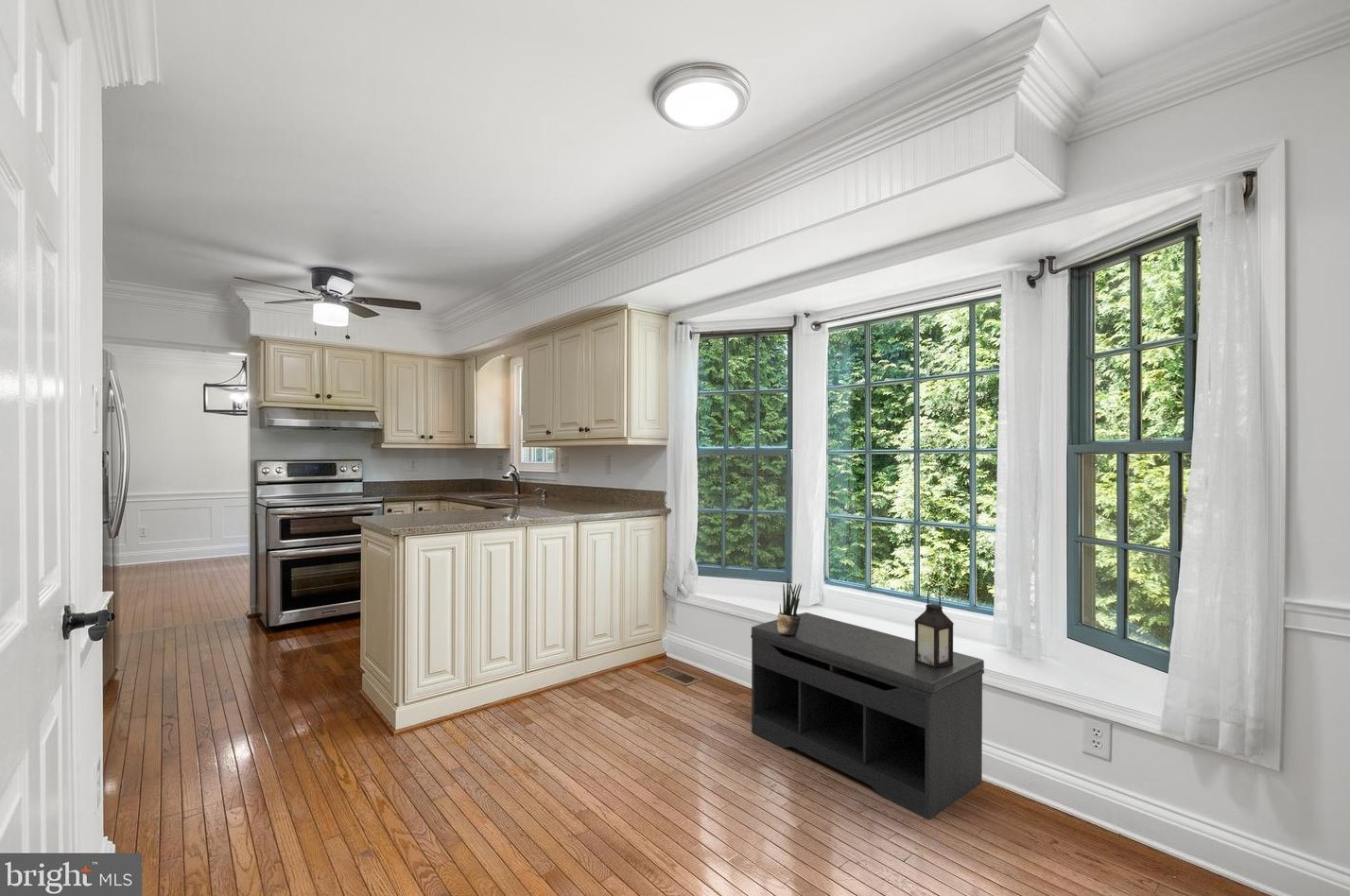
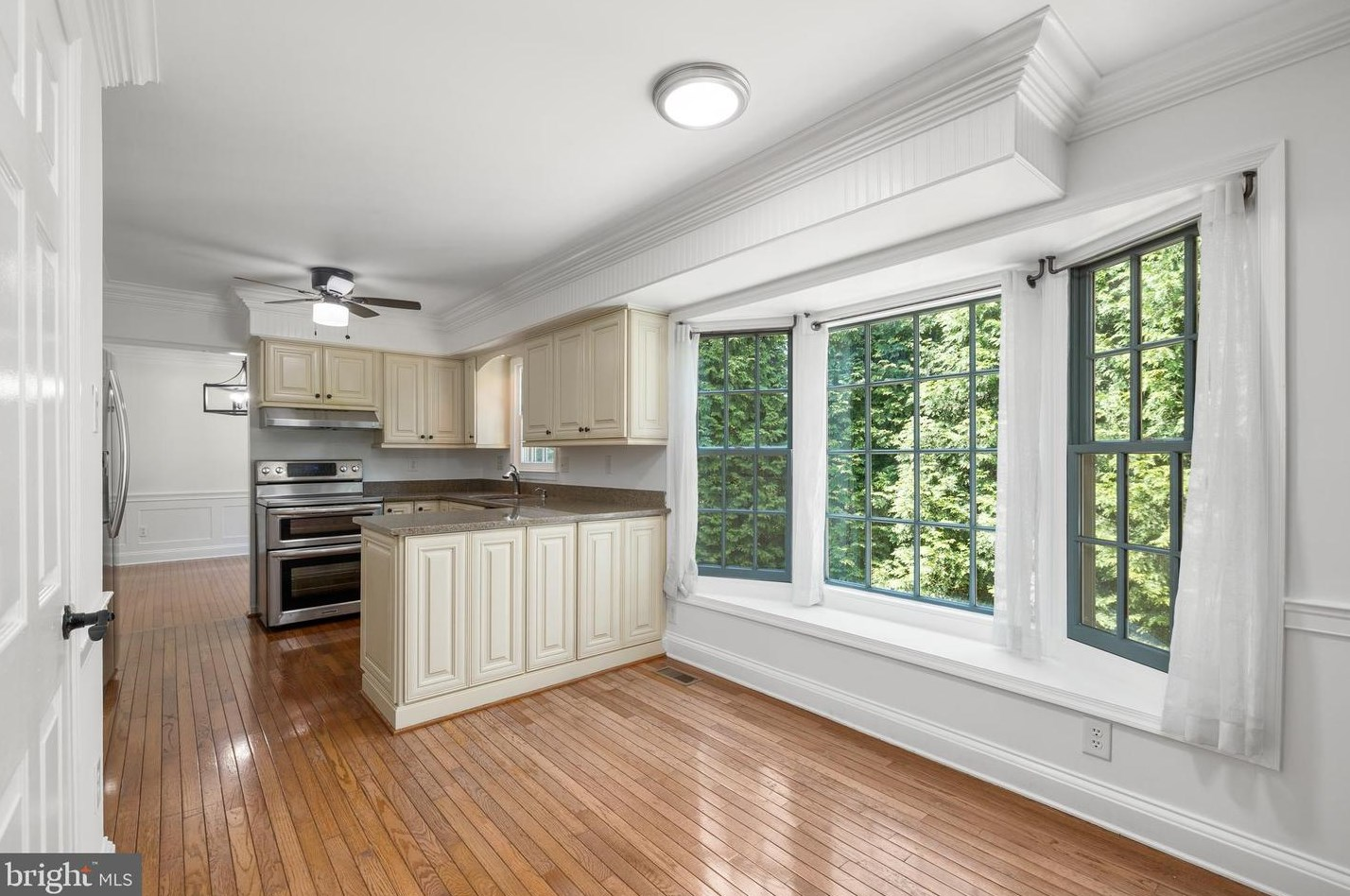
- lantern [914,585,955,669]
- potted plant [776,577,803,635]
- bench [750,612,985,821]
